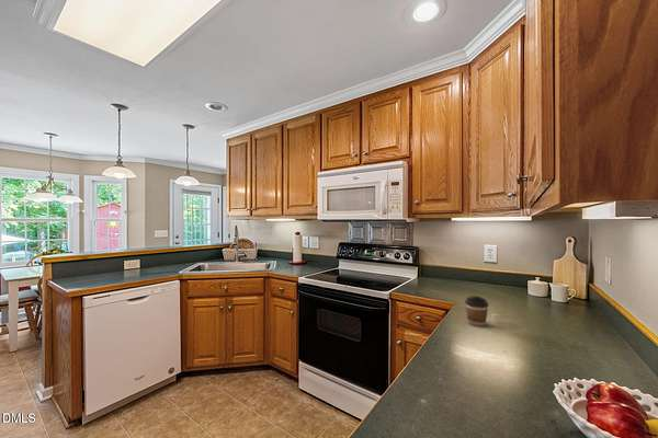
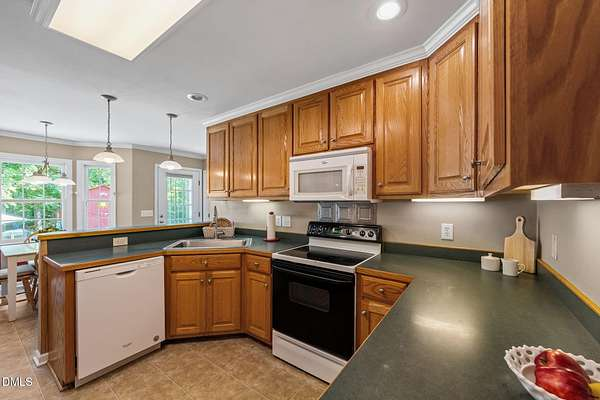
- coffee cup [464,295,489,327]
